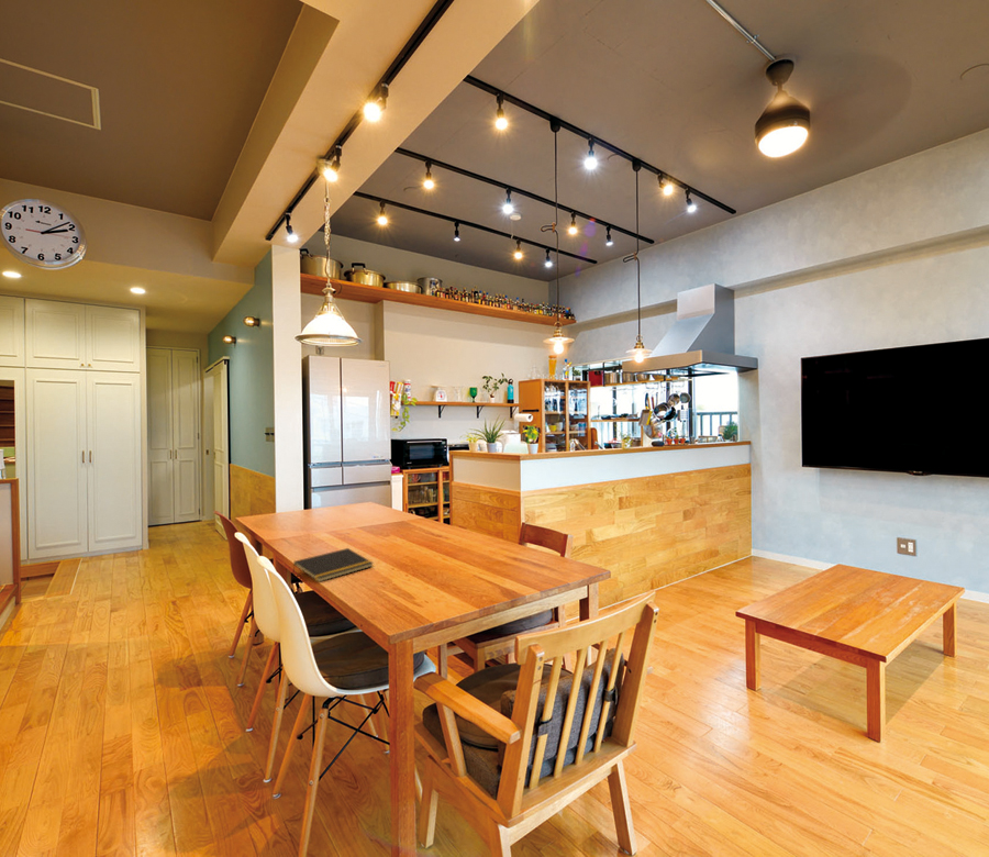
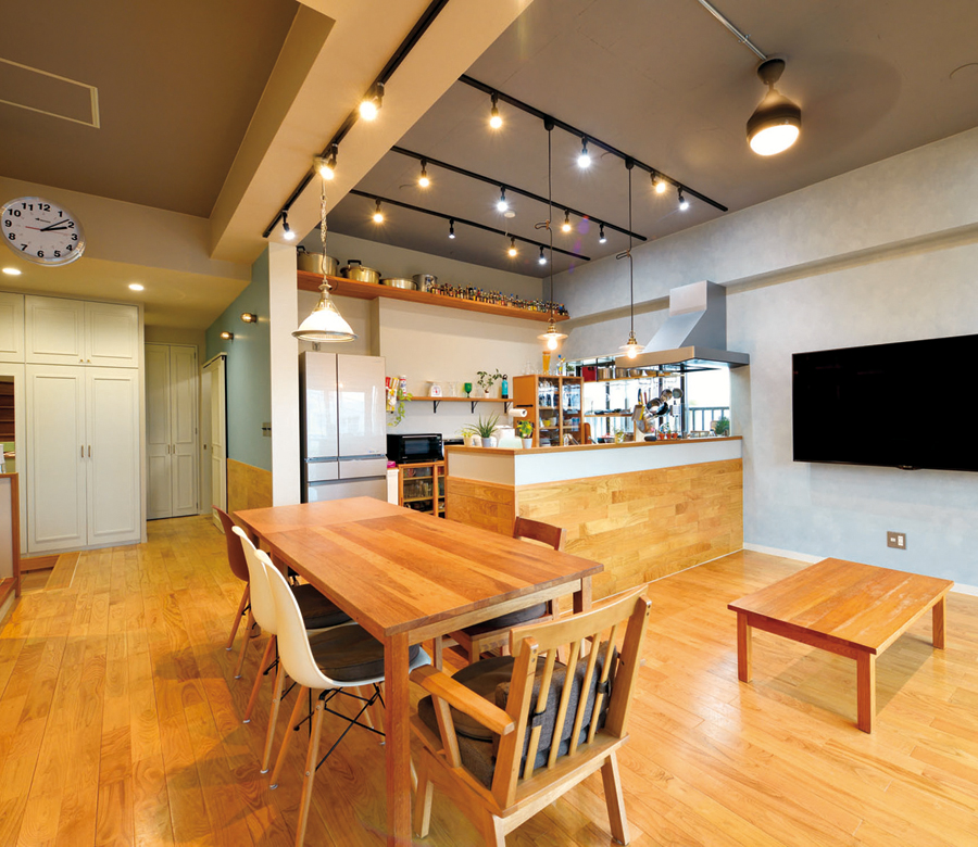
- notepad [291,547,375,583]
